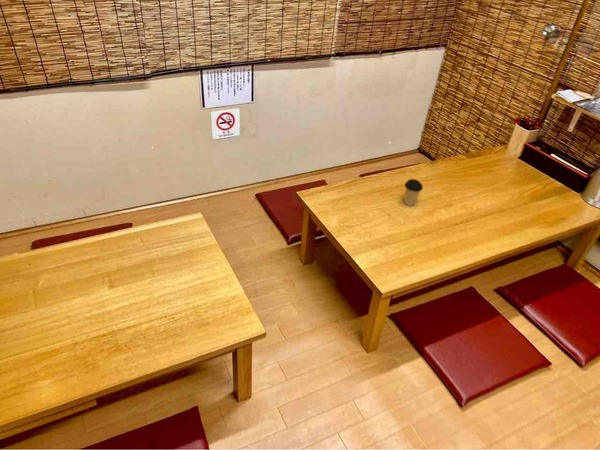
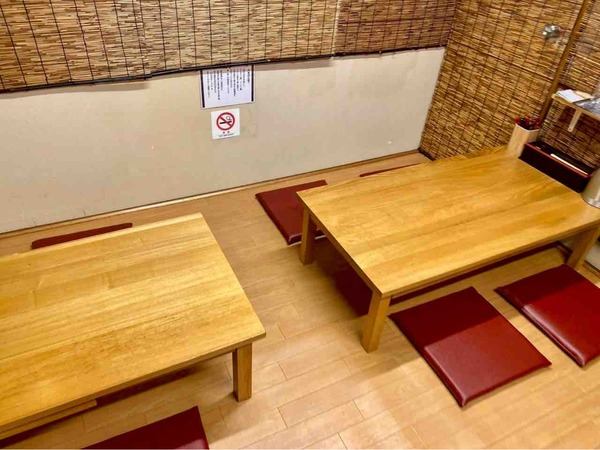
- coffee cup [404,178,424,207]
